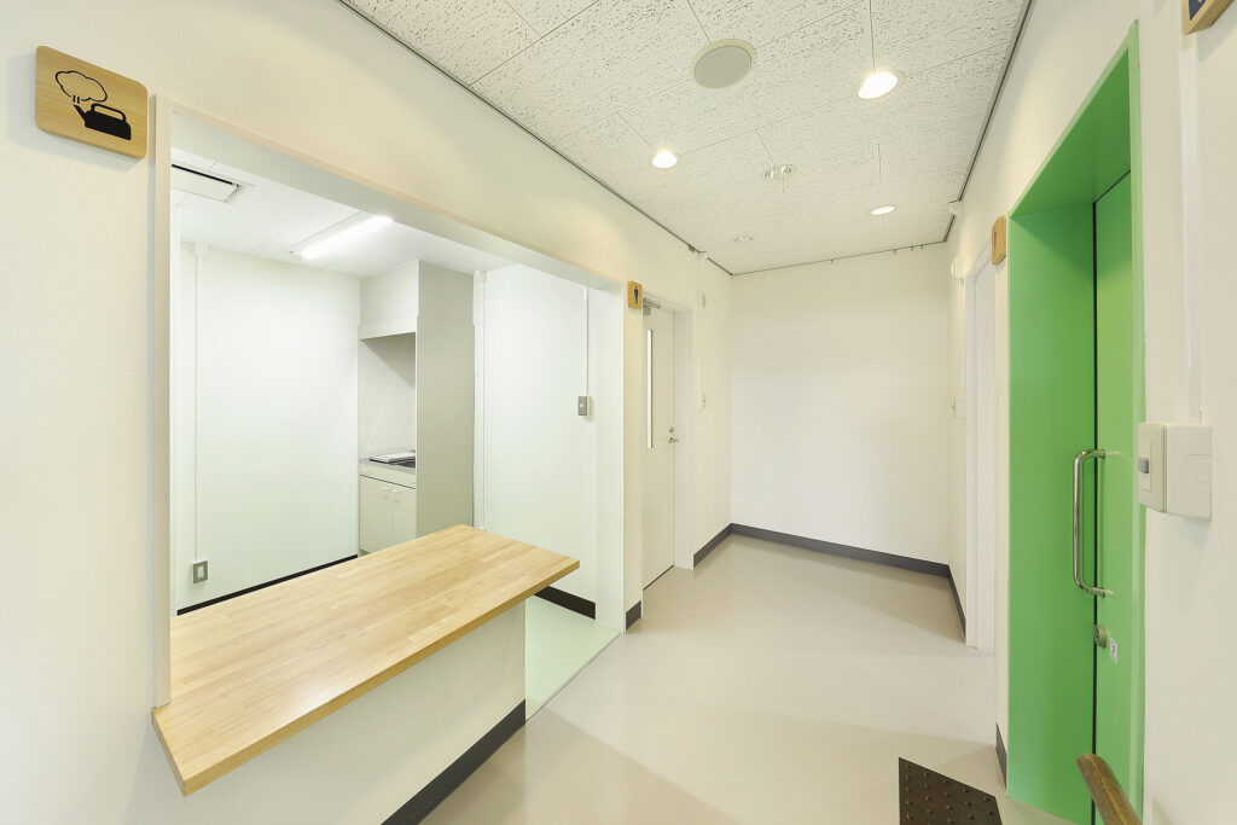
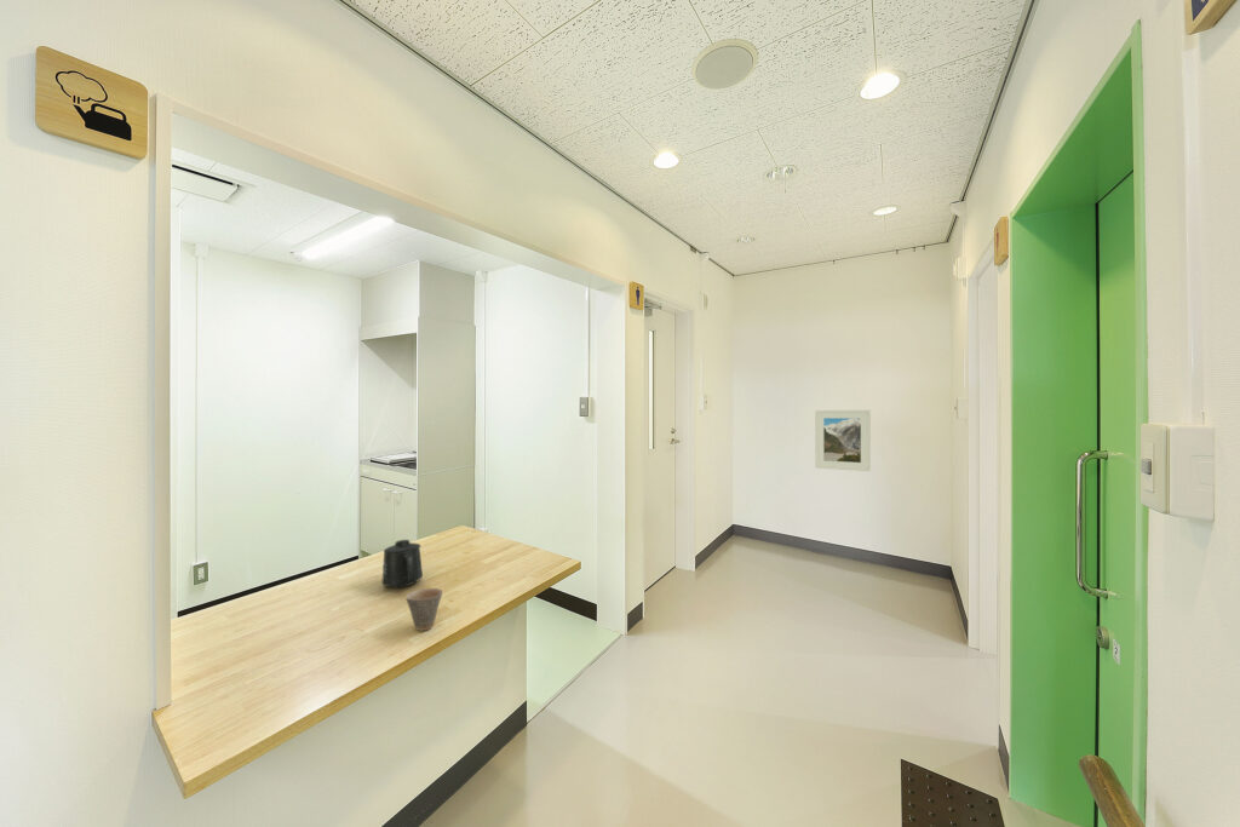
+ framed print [814,409,872,472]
+ mug [380,539,424,588]
+ cup [404,587,443,632]
